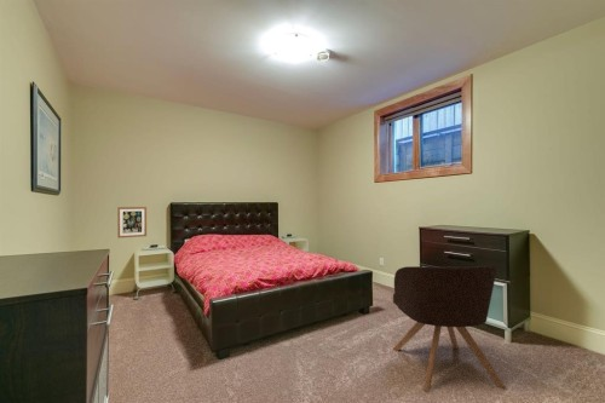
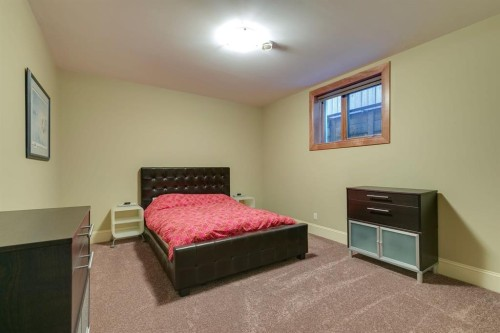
- wall art [116,206,148,238]
- armchair [392,264,508,393]
